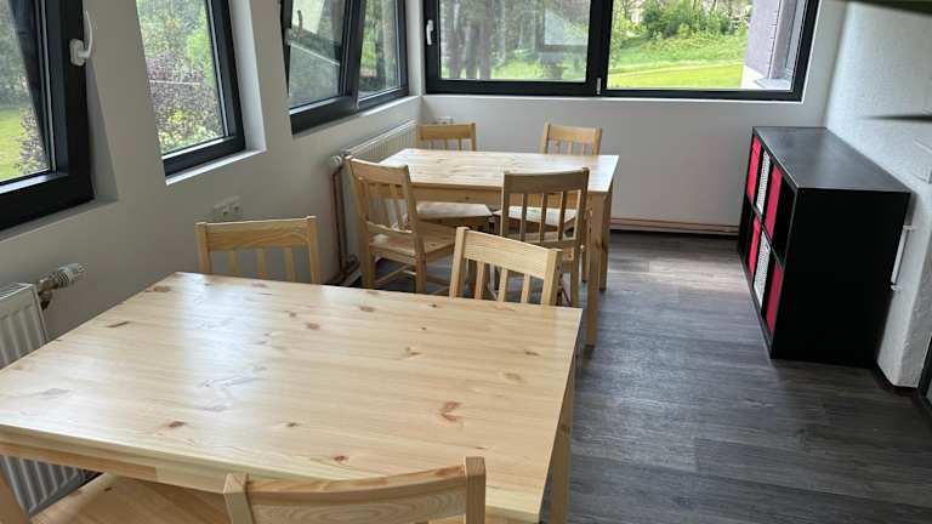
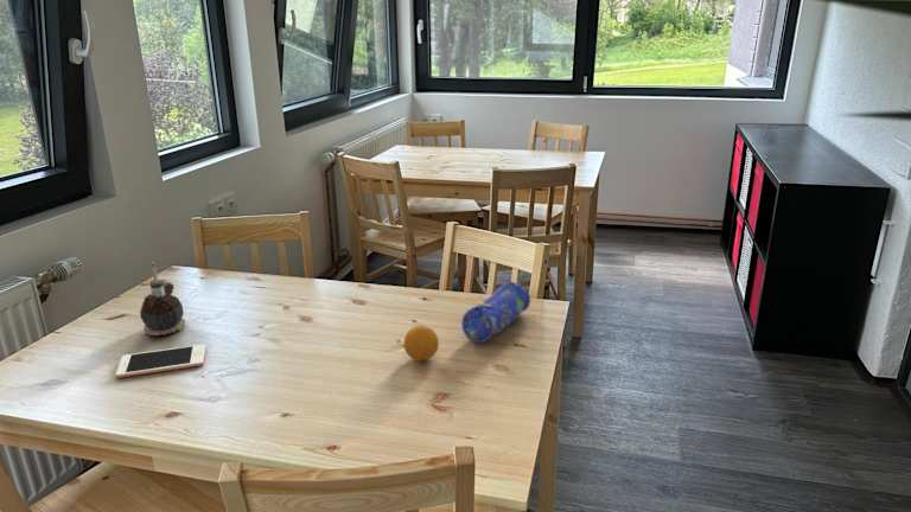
+ cell phone [115,343,206,379]
+ pencil case [460,280,531,344]
+ candle [139,261,186,337]
+ fruit [402,325,440,361]
